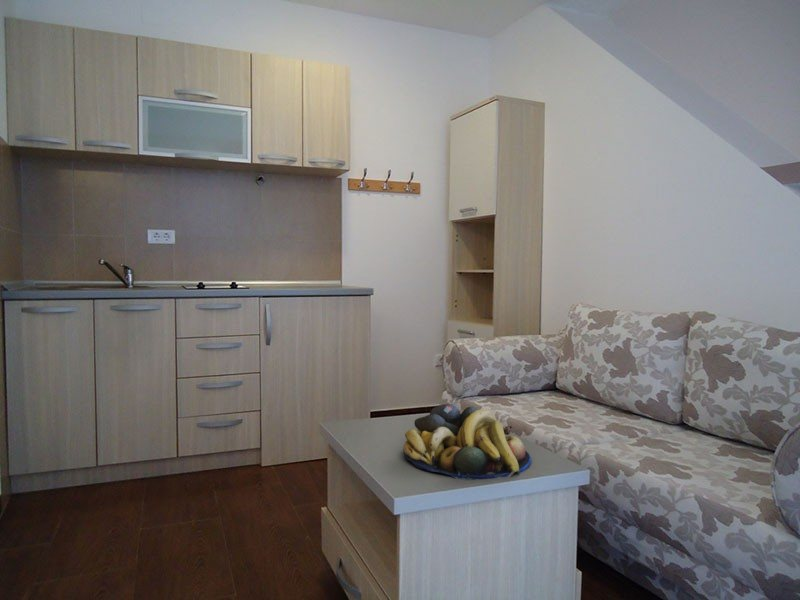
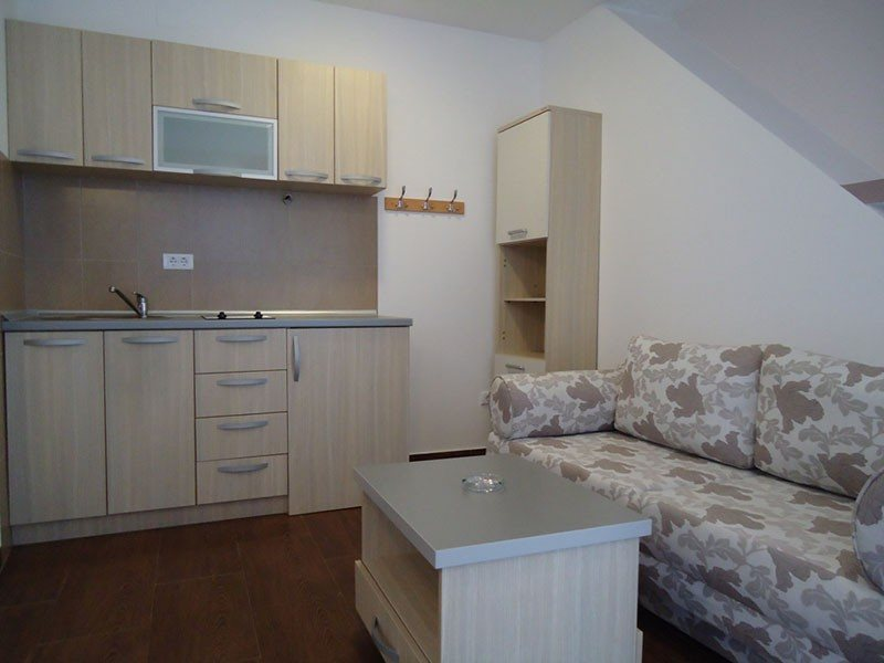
- fruit bowl [402,403,532,481]
